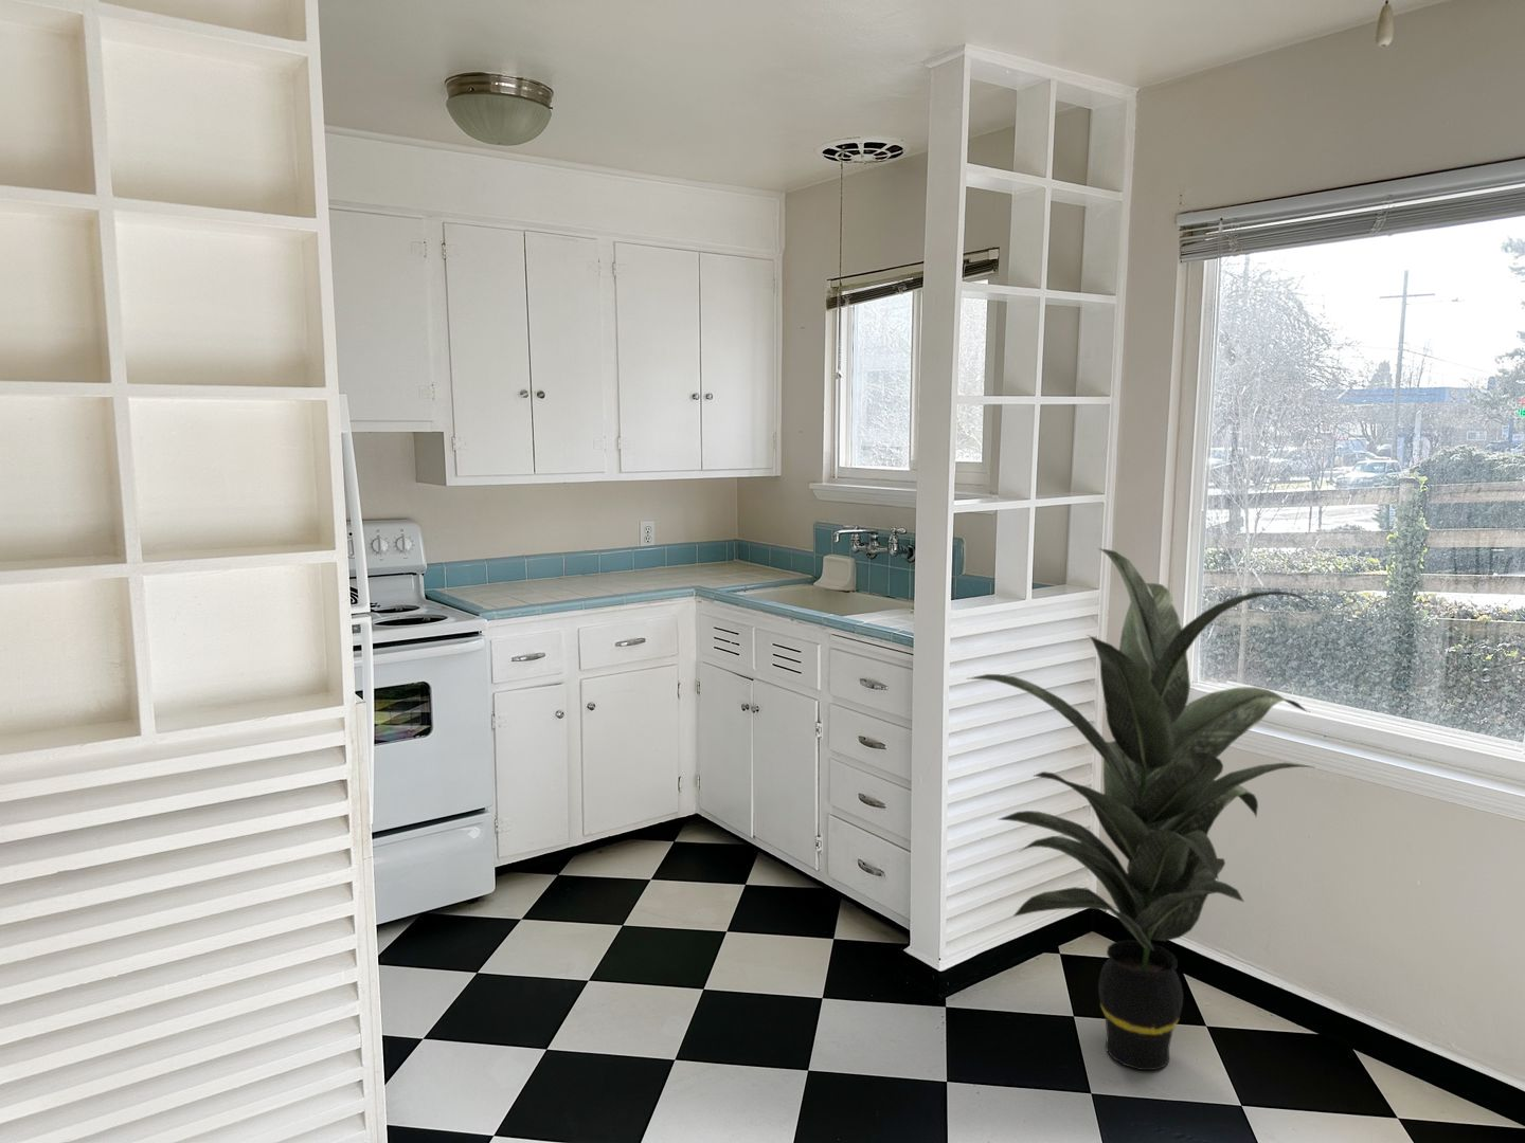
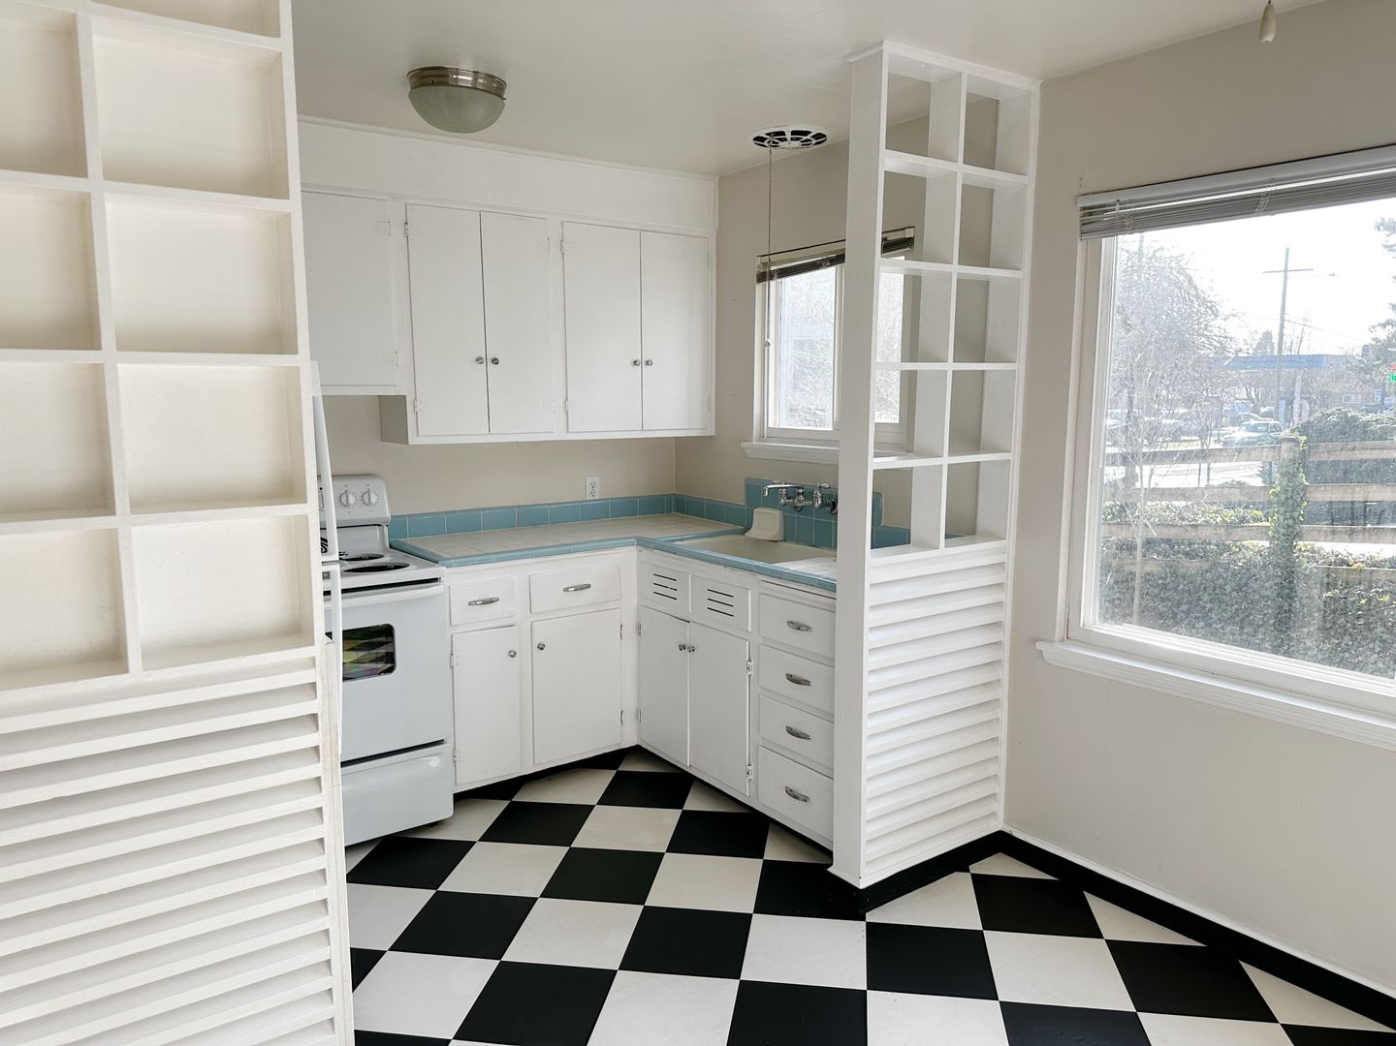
- indoor plant [964,547,1320,1071]
